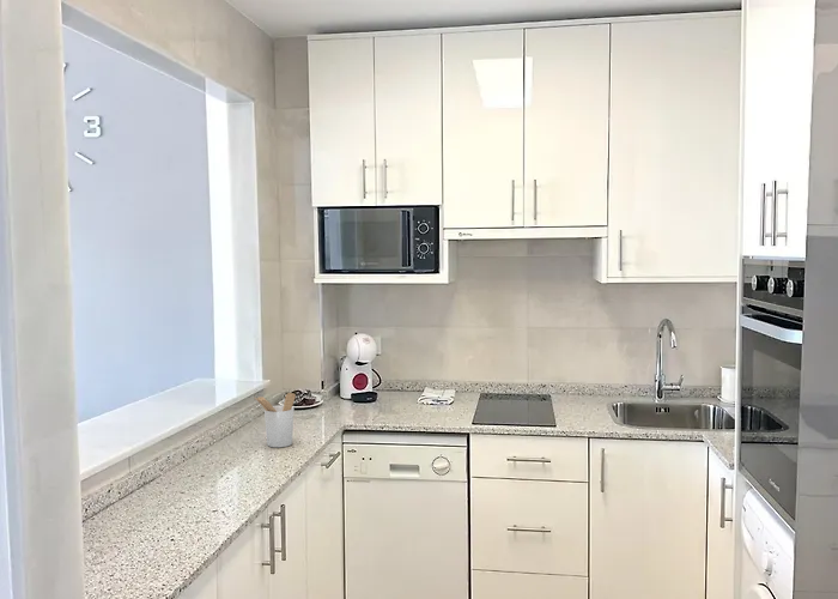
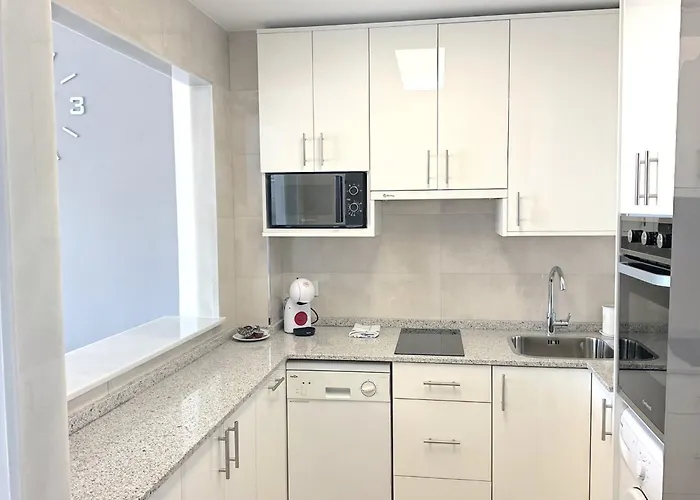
- utensil holder [254,392,297,448]
